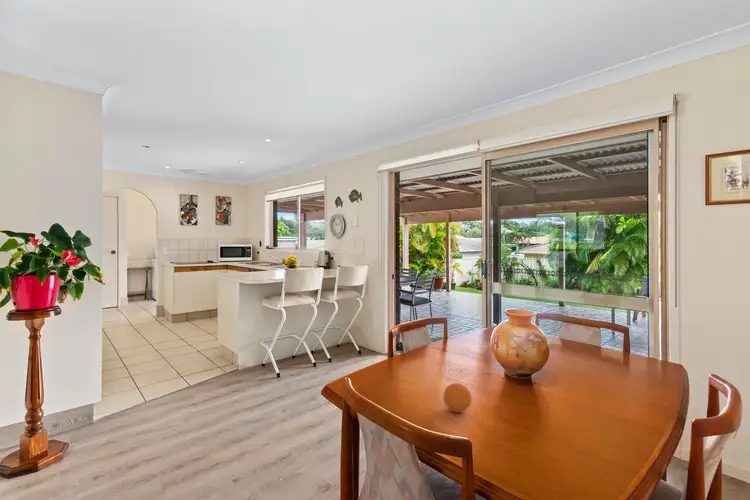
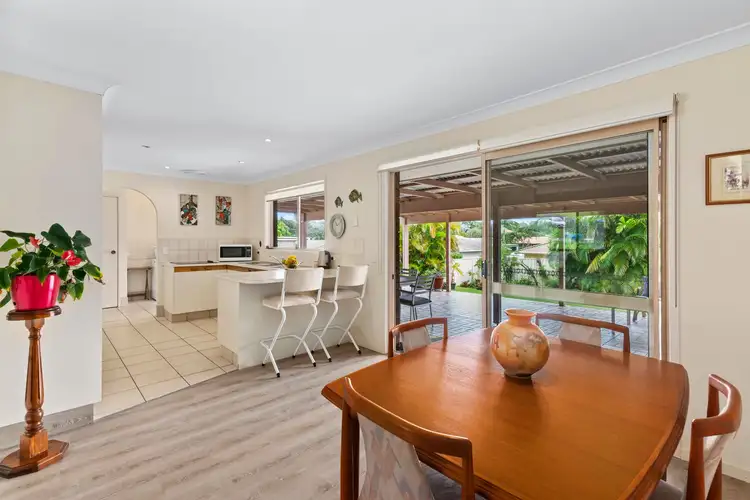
- fruit [442,382,473,413]
